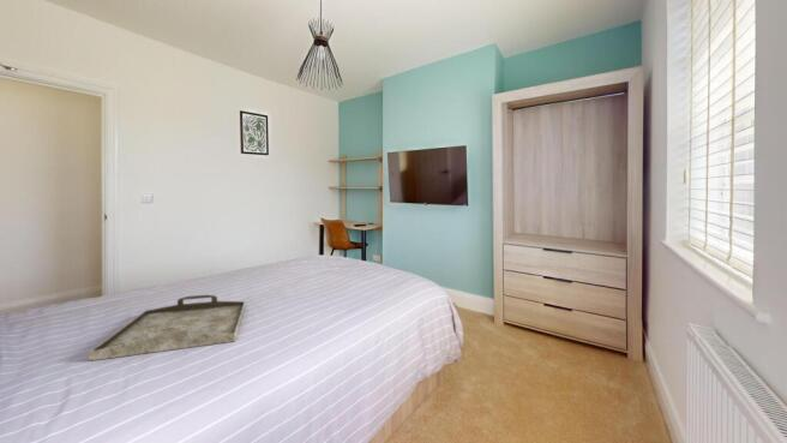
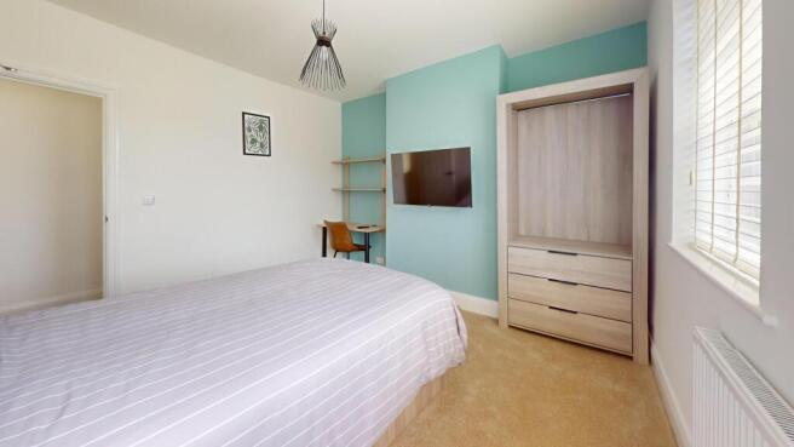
- serving tray [88,293,246,361]
